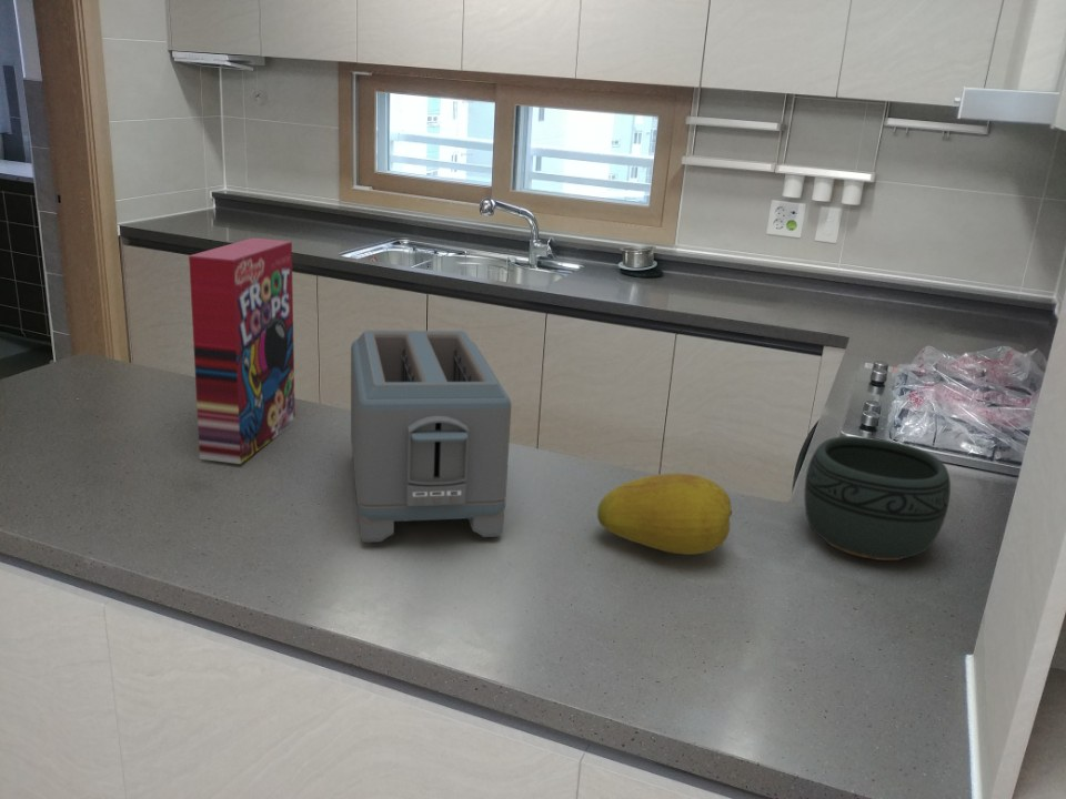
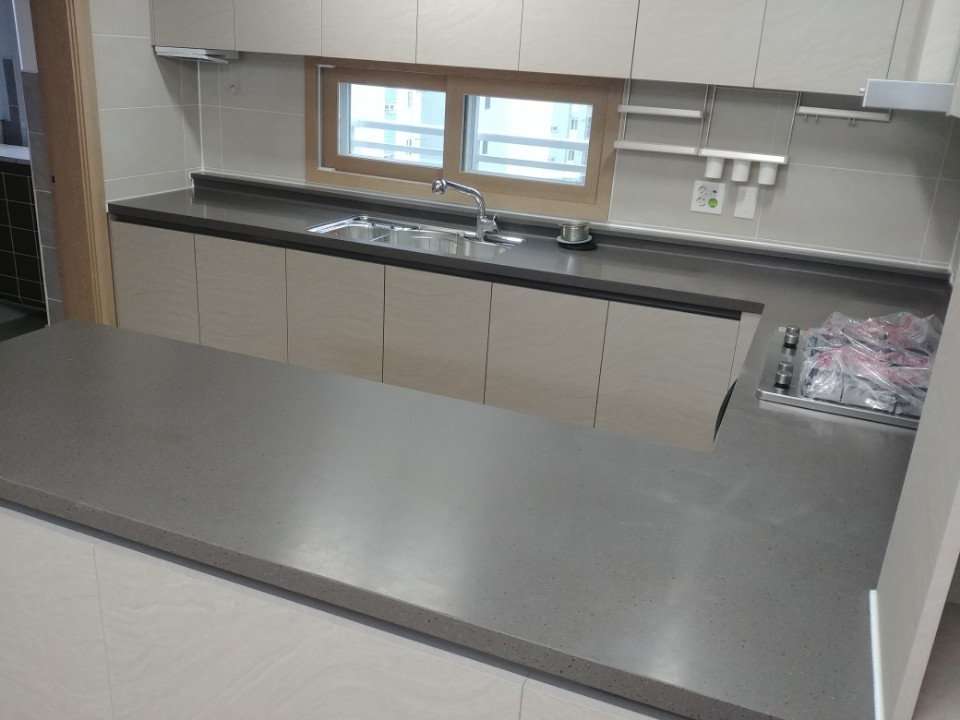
- bowl [803,435,952,562]
- fruit [596,472,733,556]
- toaster [350,330,512,544]
- cereal box [188,236,296,465]
